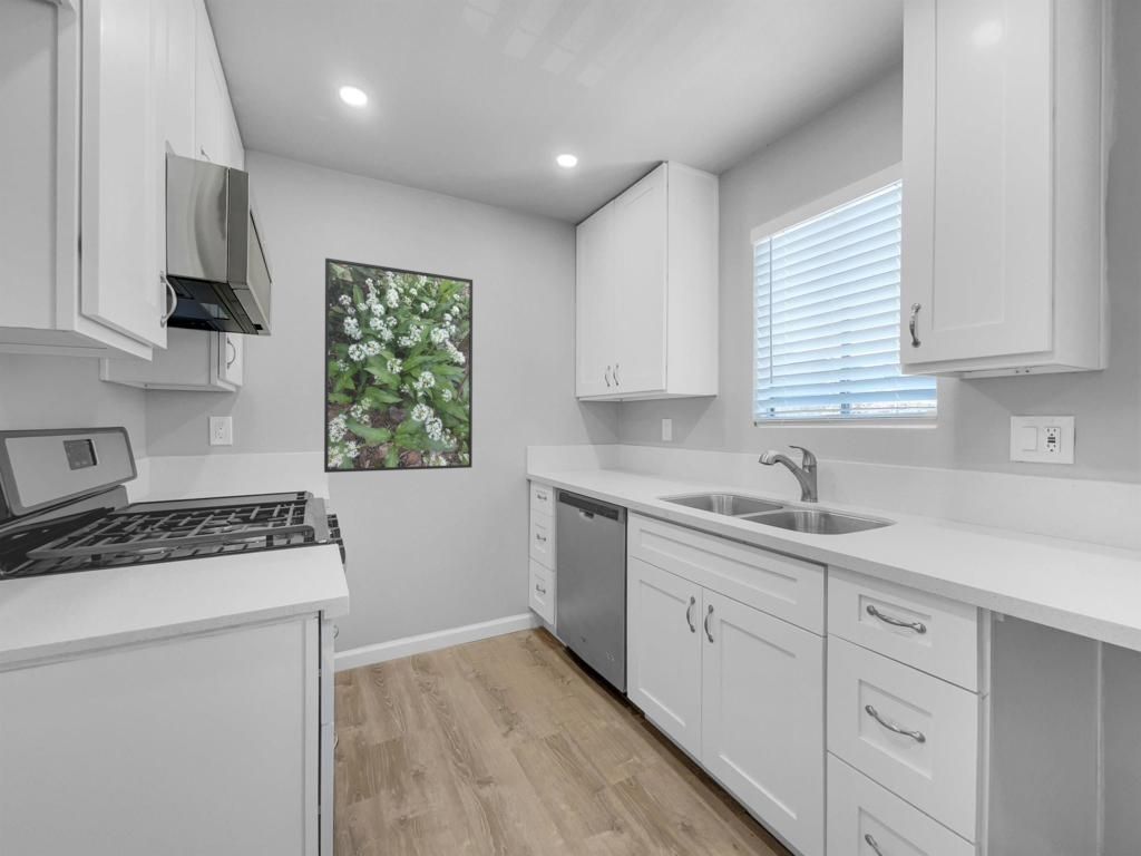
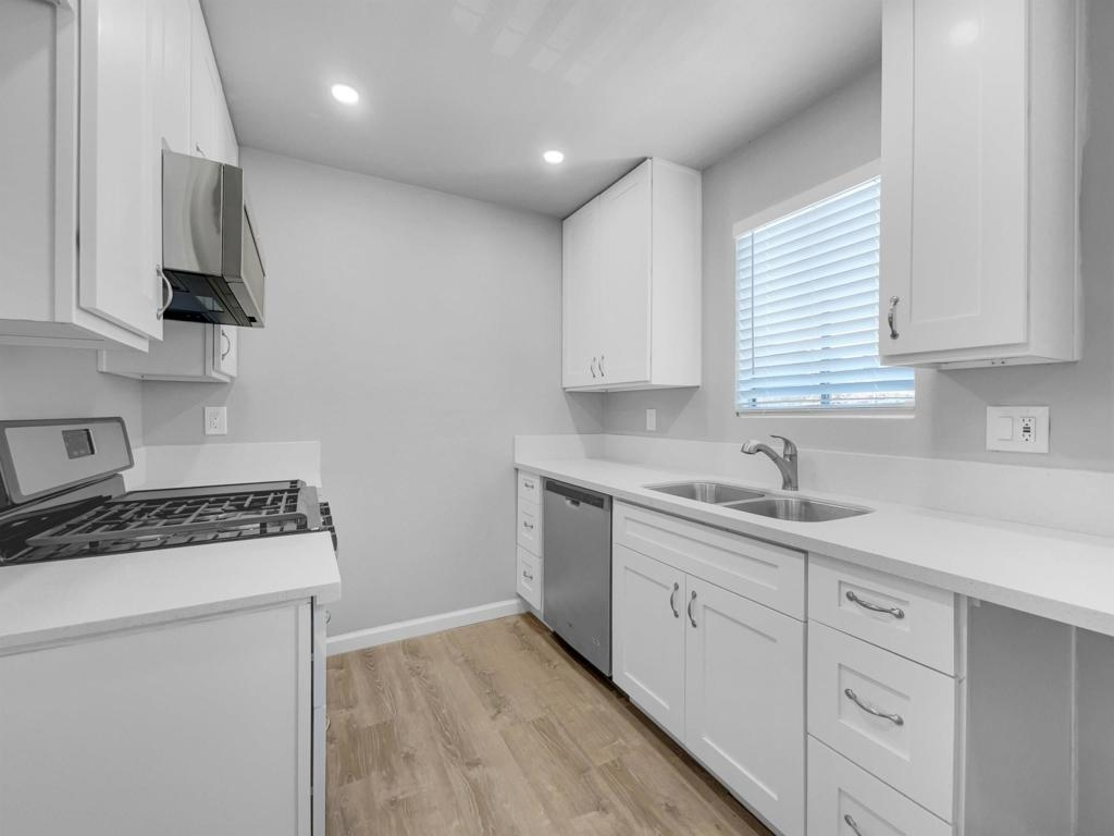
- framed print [323,257,474,474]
